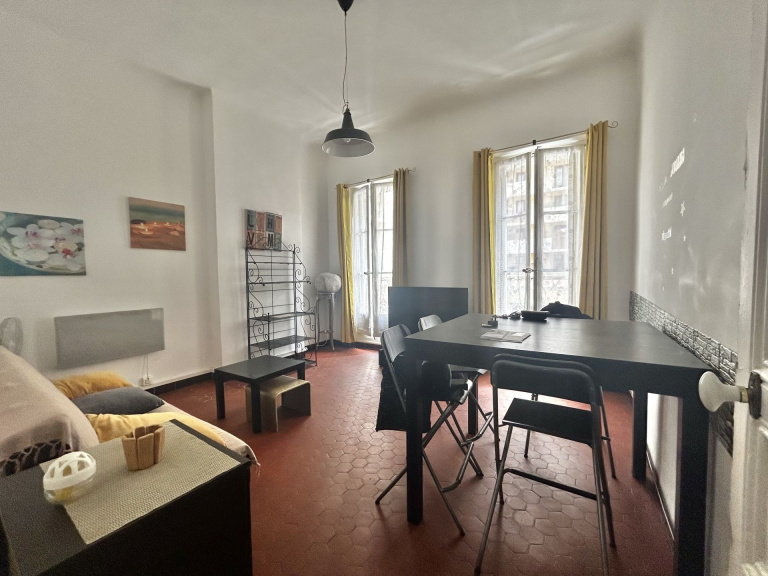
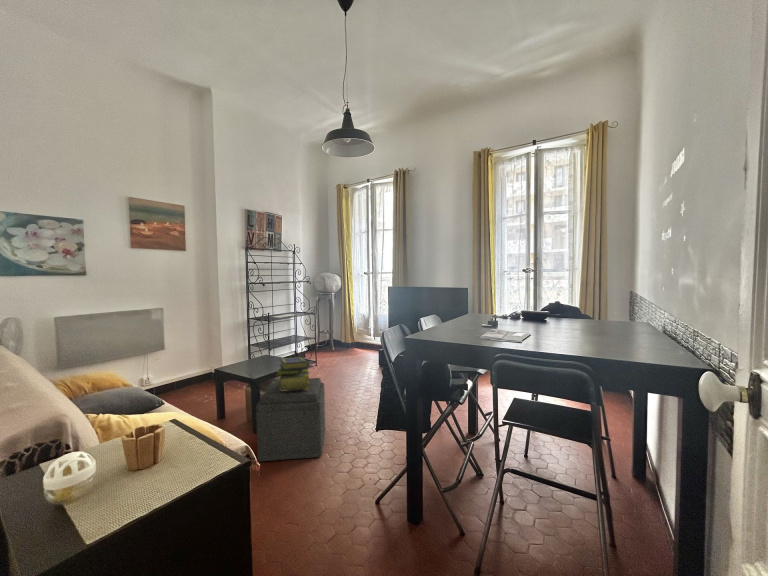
+ ottoman [255,377,326,462]
+ stack of books [275,356,310,391]
